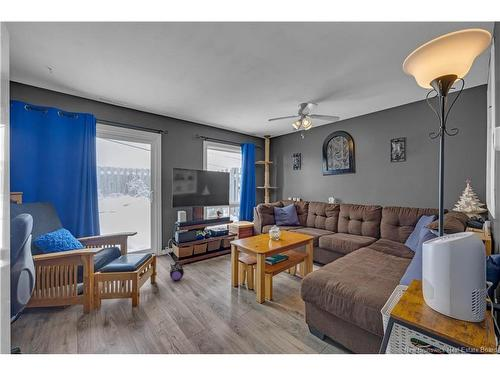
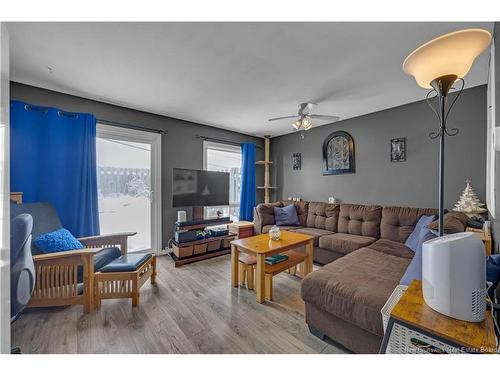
- plush toy [169,261,187,282]
